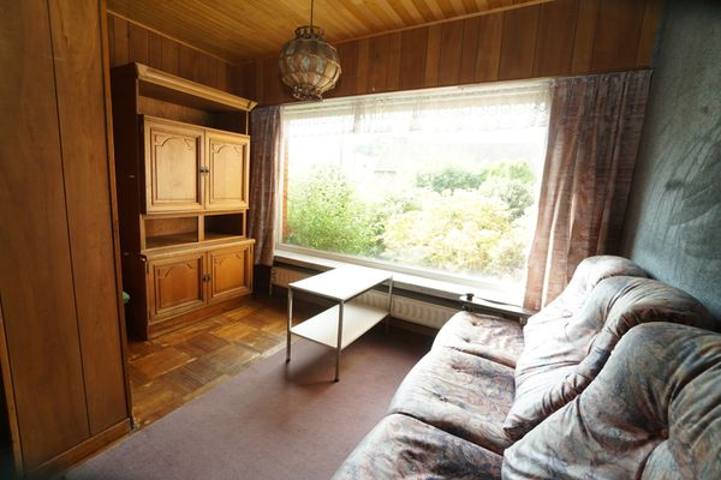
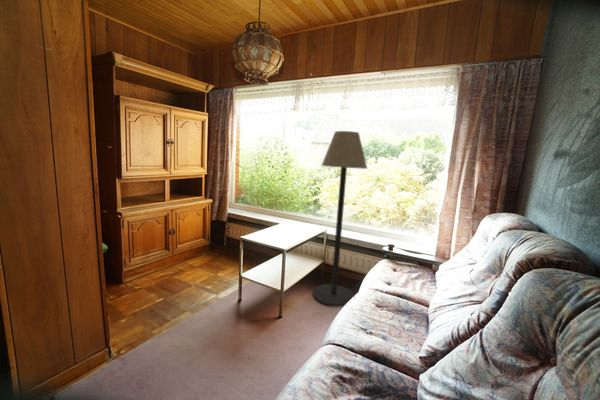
+ floor lamp [312,130,368,307]
